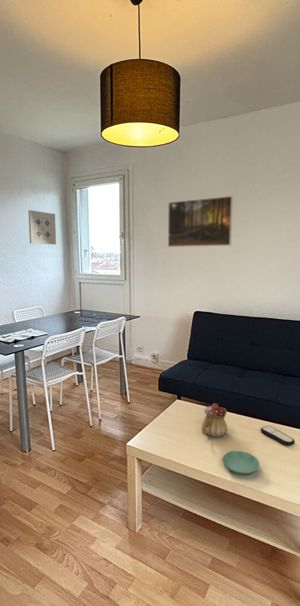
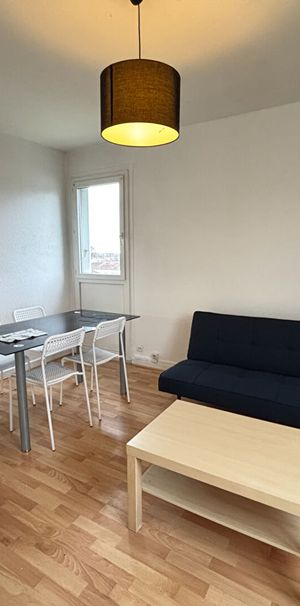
- wall art [27,209,57,246]
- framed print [167,195,234,248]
- teapot [201,402,228,438]
- saucer [222,450,260,476]
- remote control [260,425,296,447]
